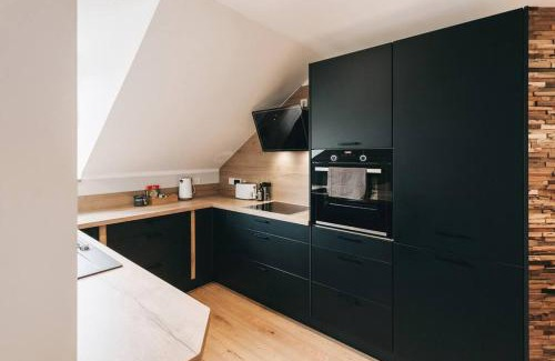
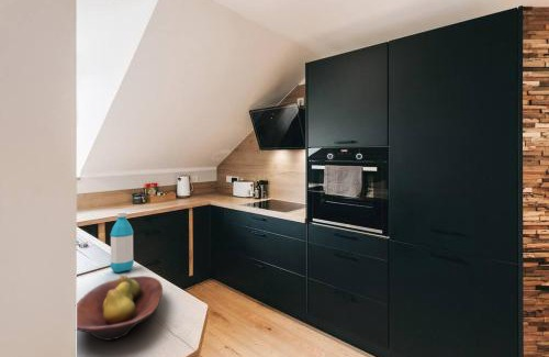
+ water bottle [109,211,135,274]
+ fruit bowl [76,275,164,342]
